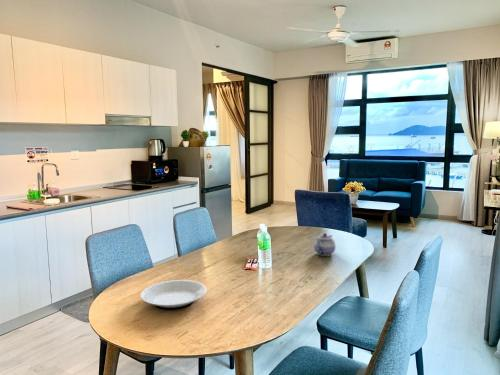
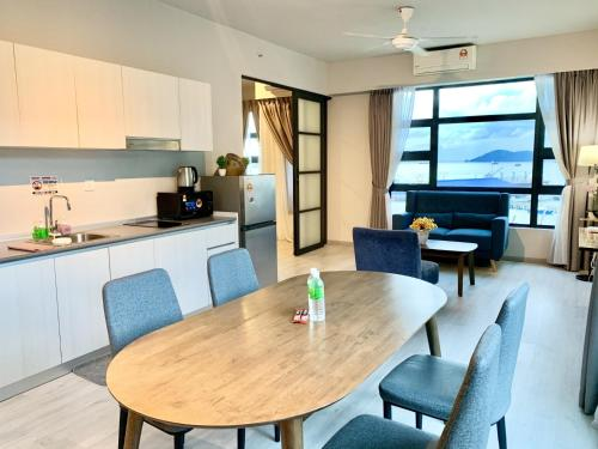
- plate [140,279,207,310]
- teapot [313,232,336,257]
